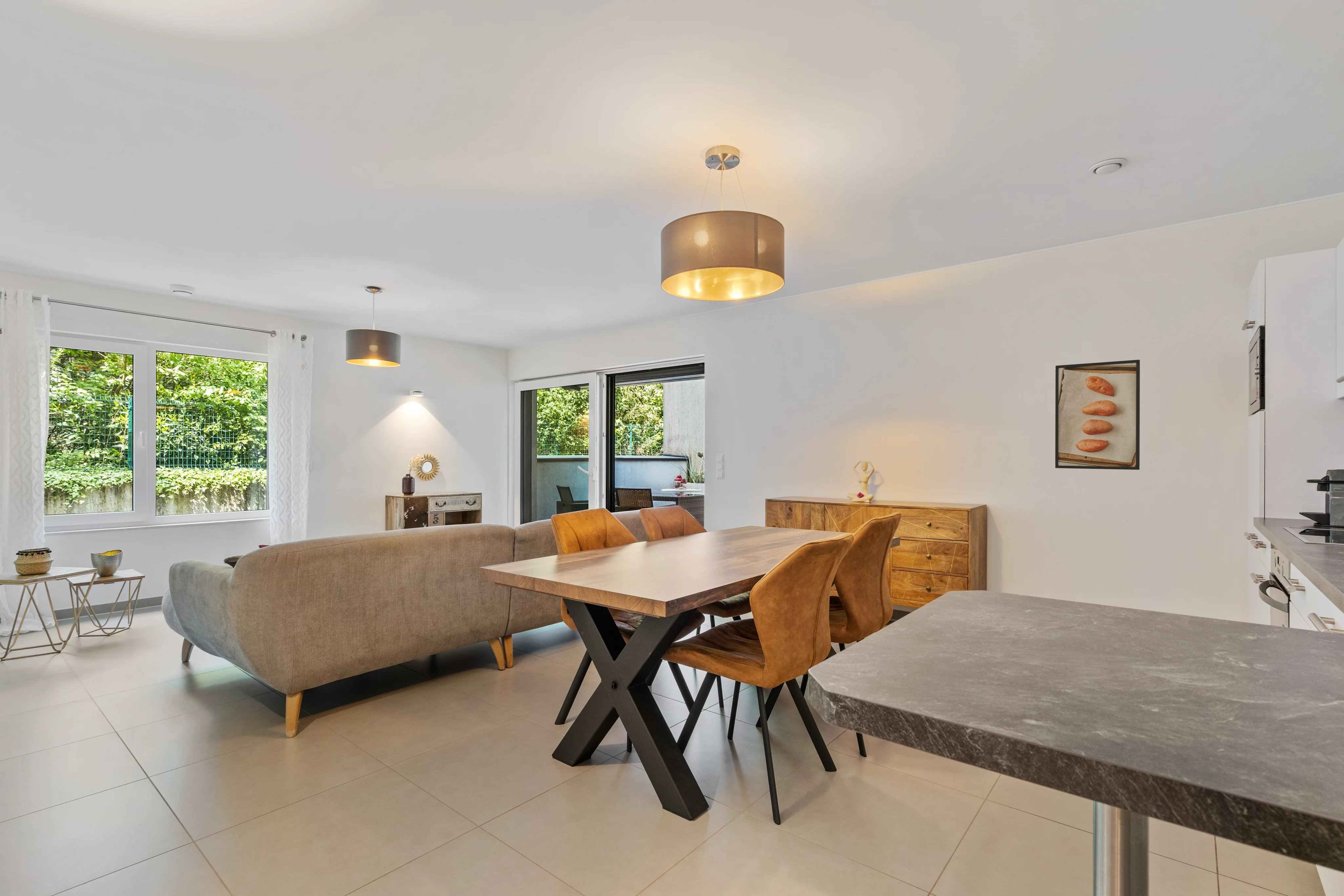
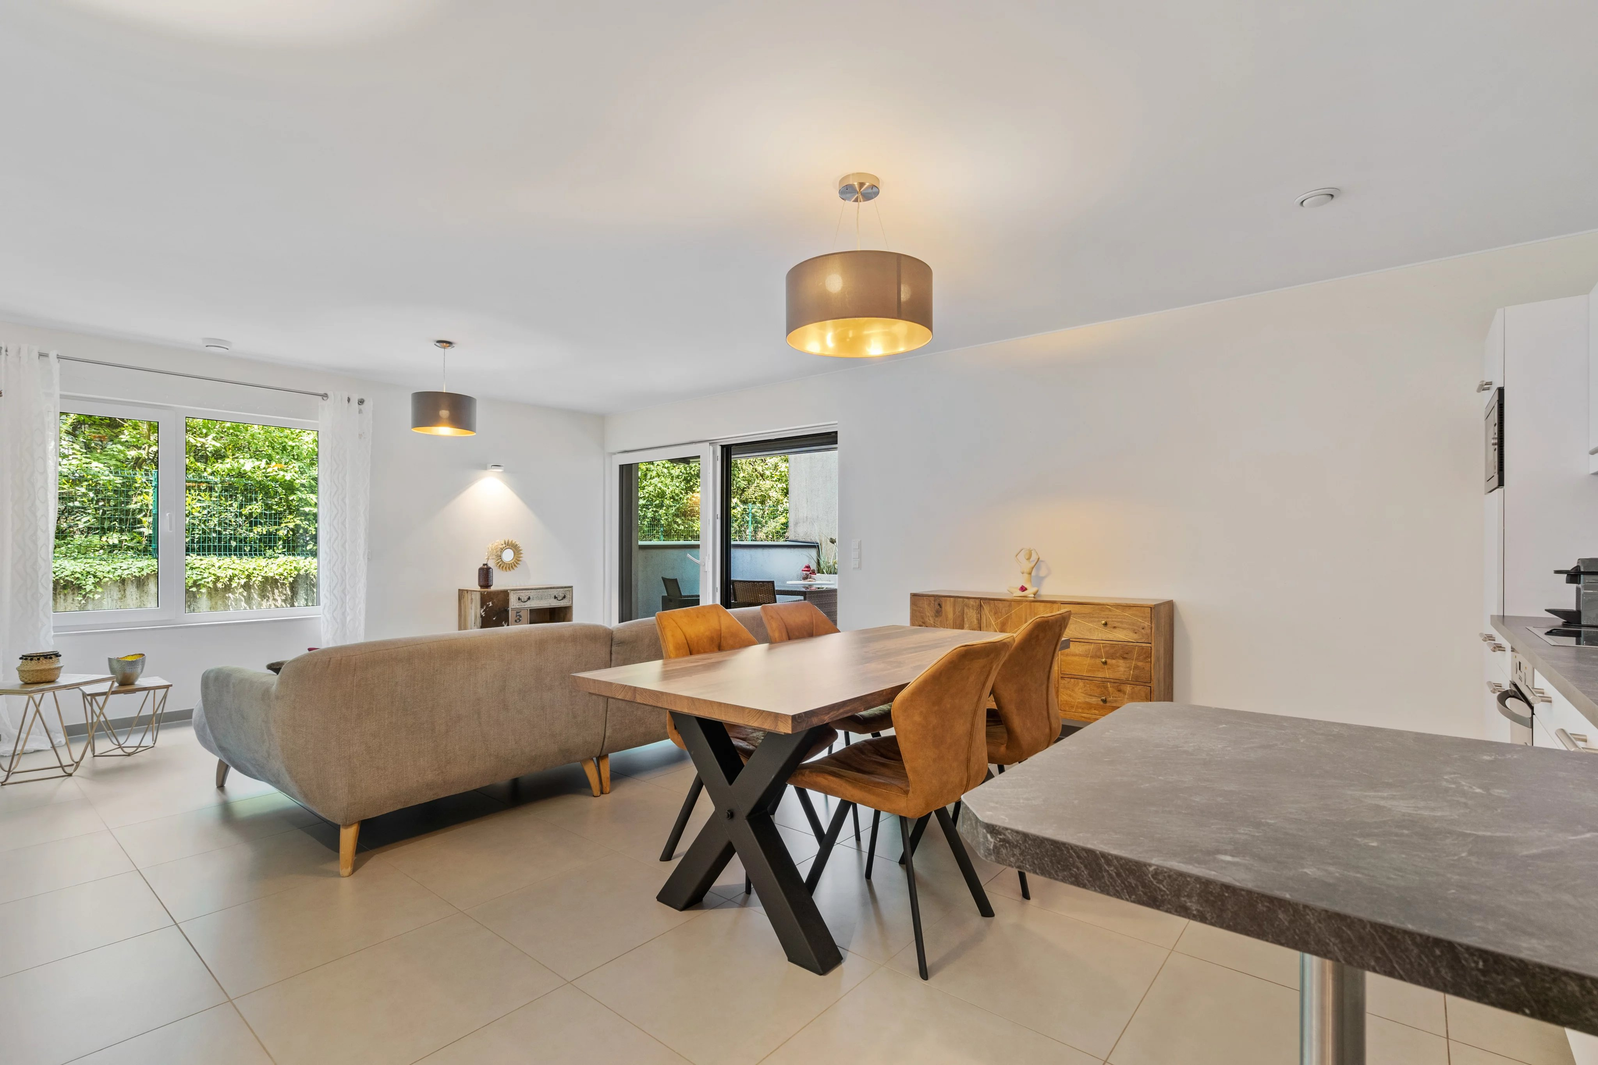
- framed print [1055,359,1140,470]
